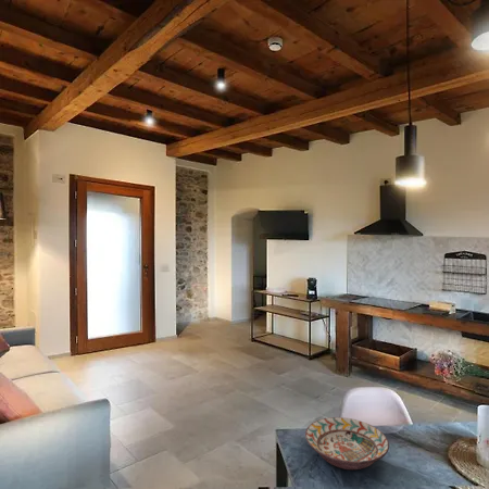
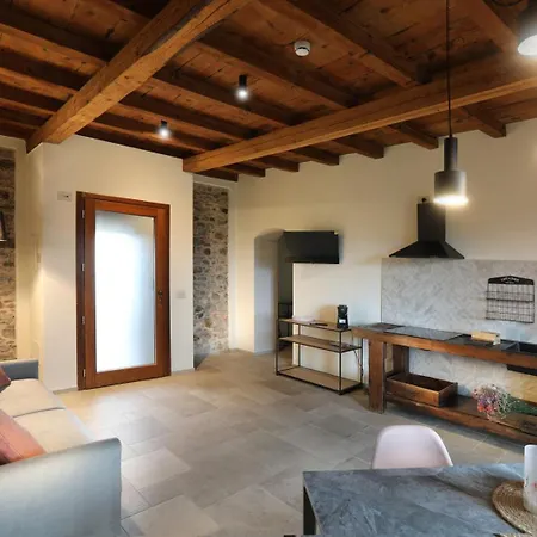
- decorative bowl [304,416,390,471]
